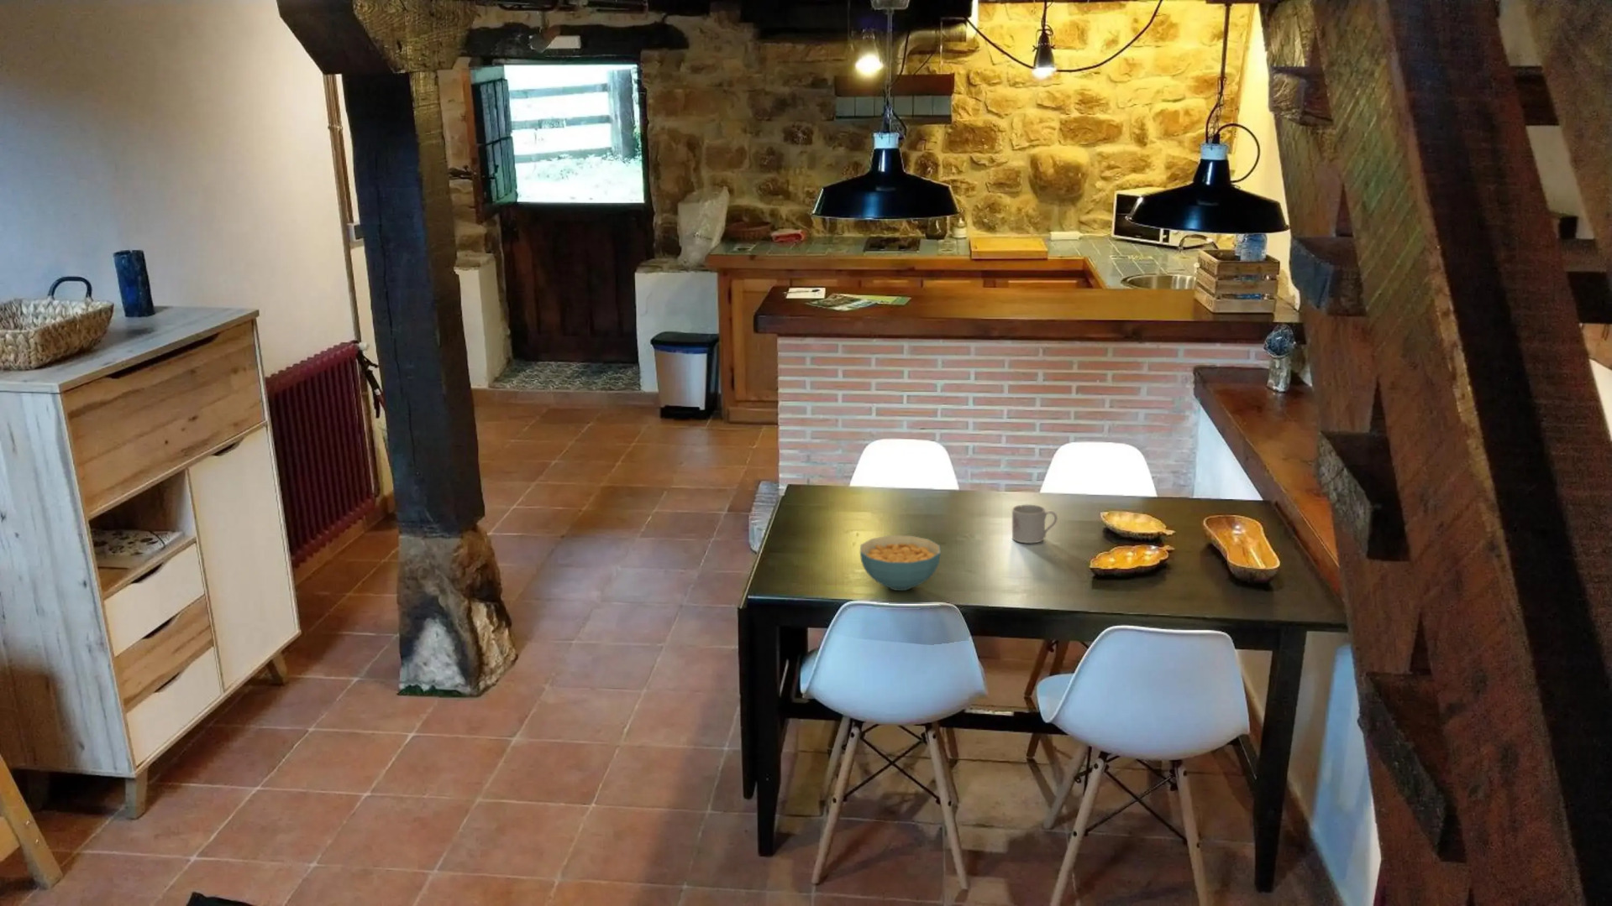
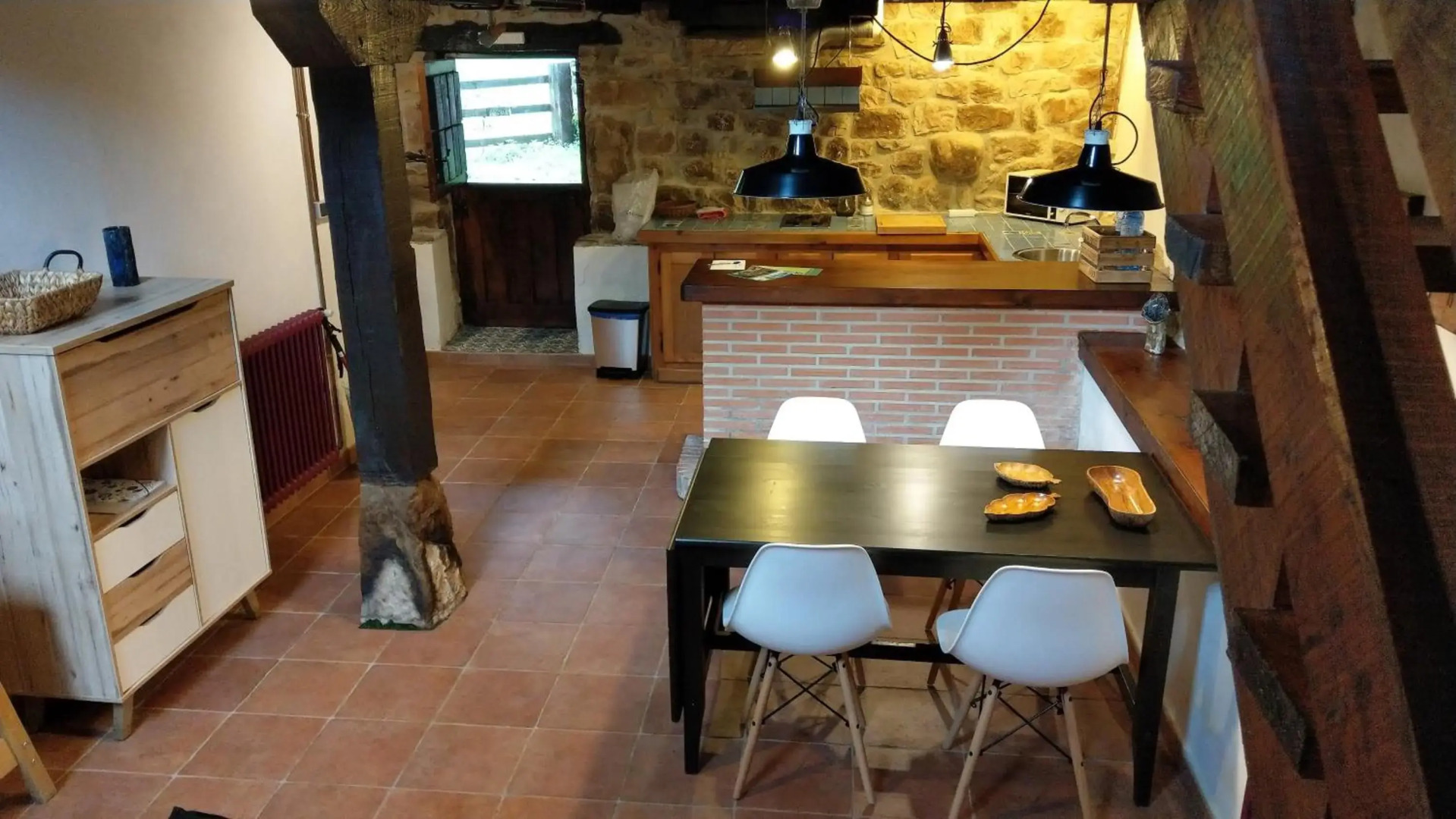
- mug [1012,504,1058,543]
- cereal bowl [859,534,942,592]
